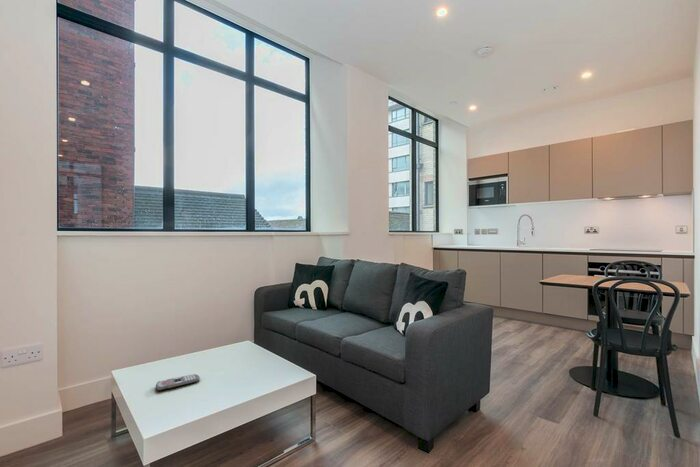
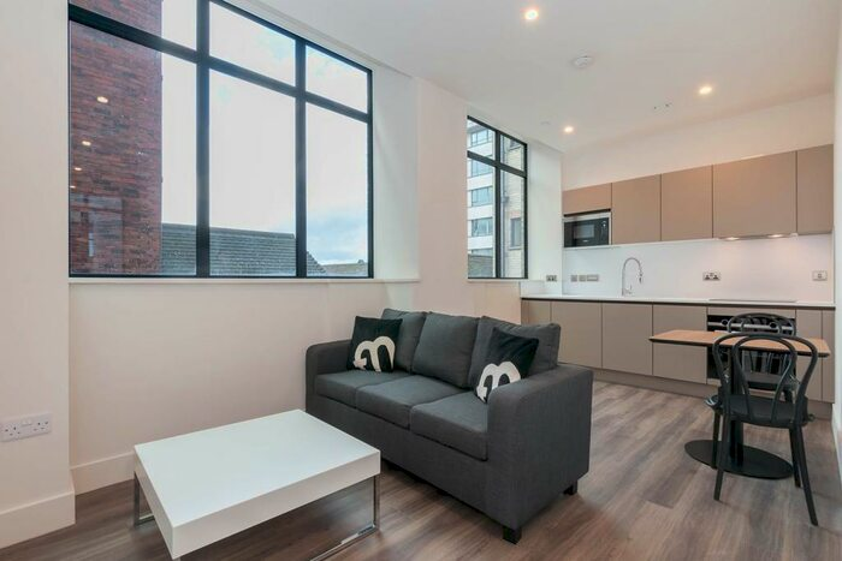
- remote control [155,373,201,392]
